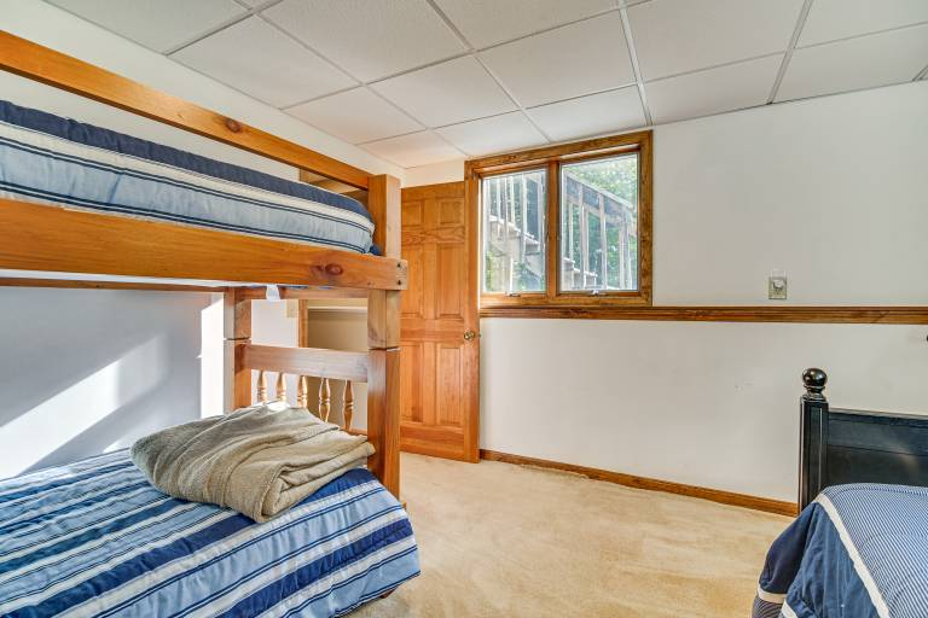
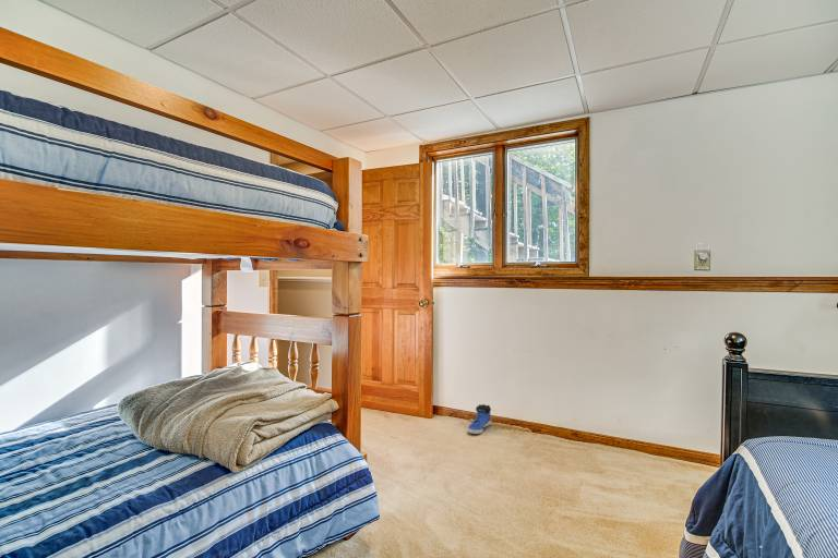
+ sneaker [467,403,492,435]
